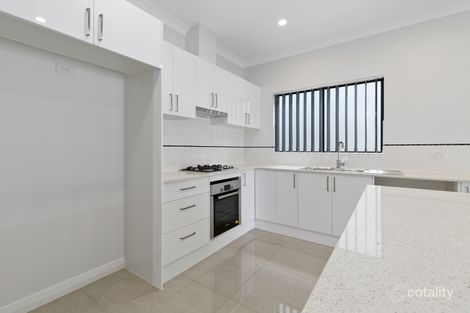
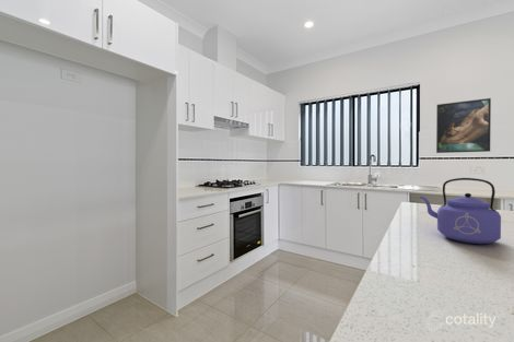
+ kettle [419,177,502,245]
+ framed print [435,97,492,154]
